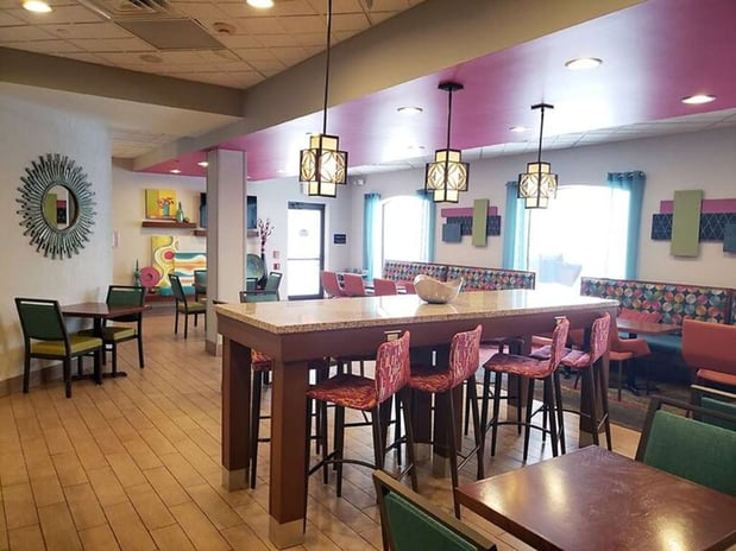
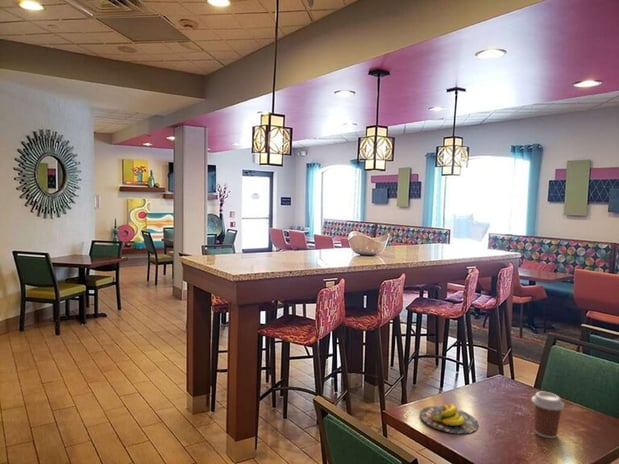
+ banana [419,403,479,434]
+ coffee cup [531,391,565,439]
